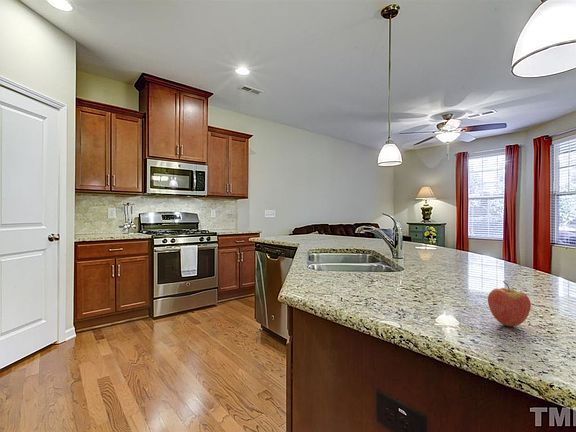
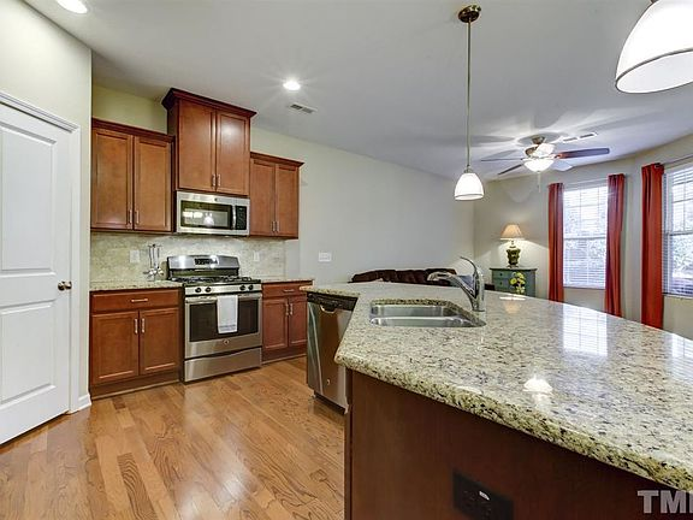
- fruit [487,280,532,327]
